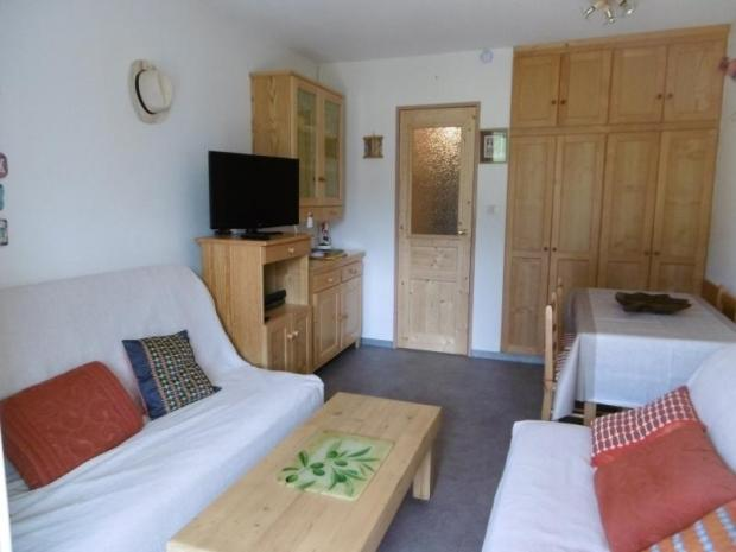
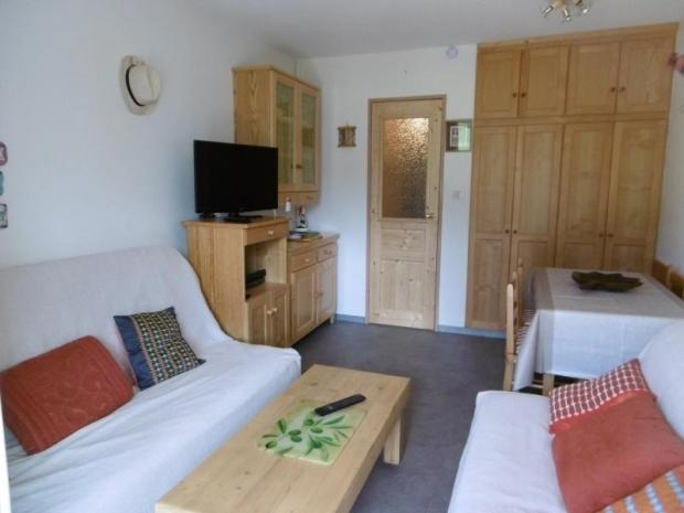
+ remote control [313,393,367,417]
